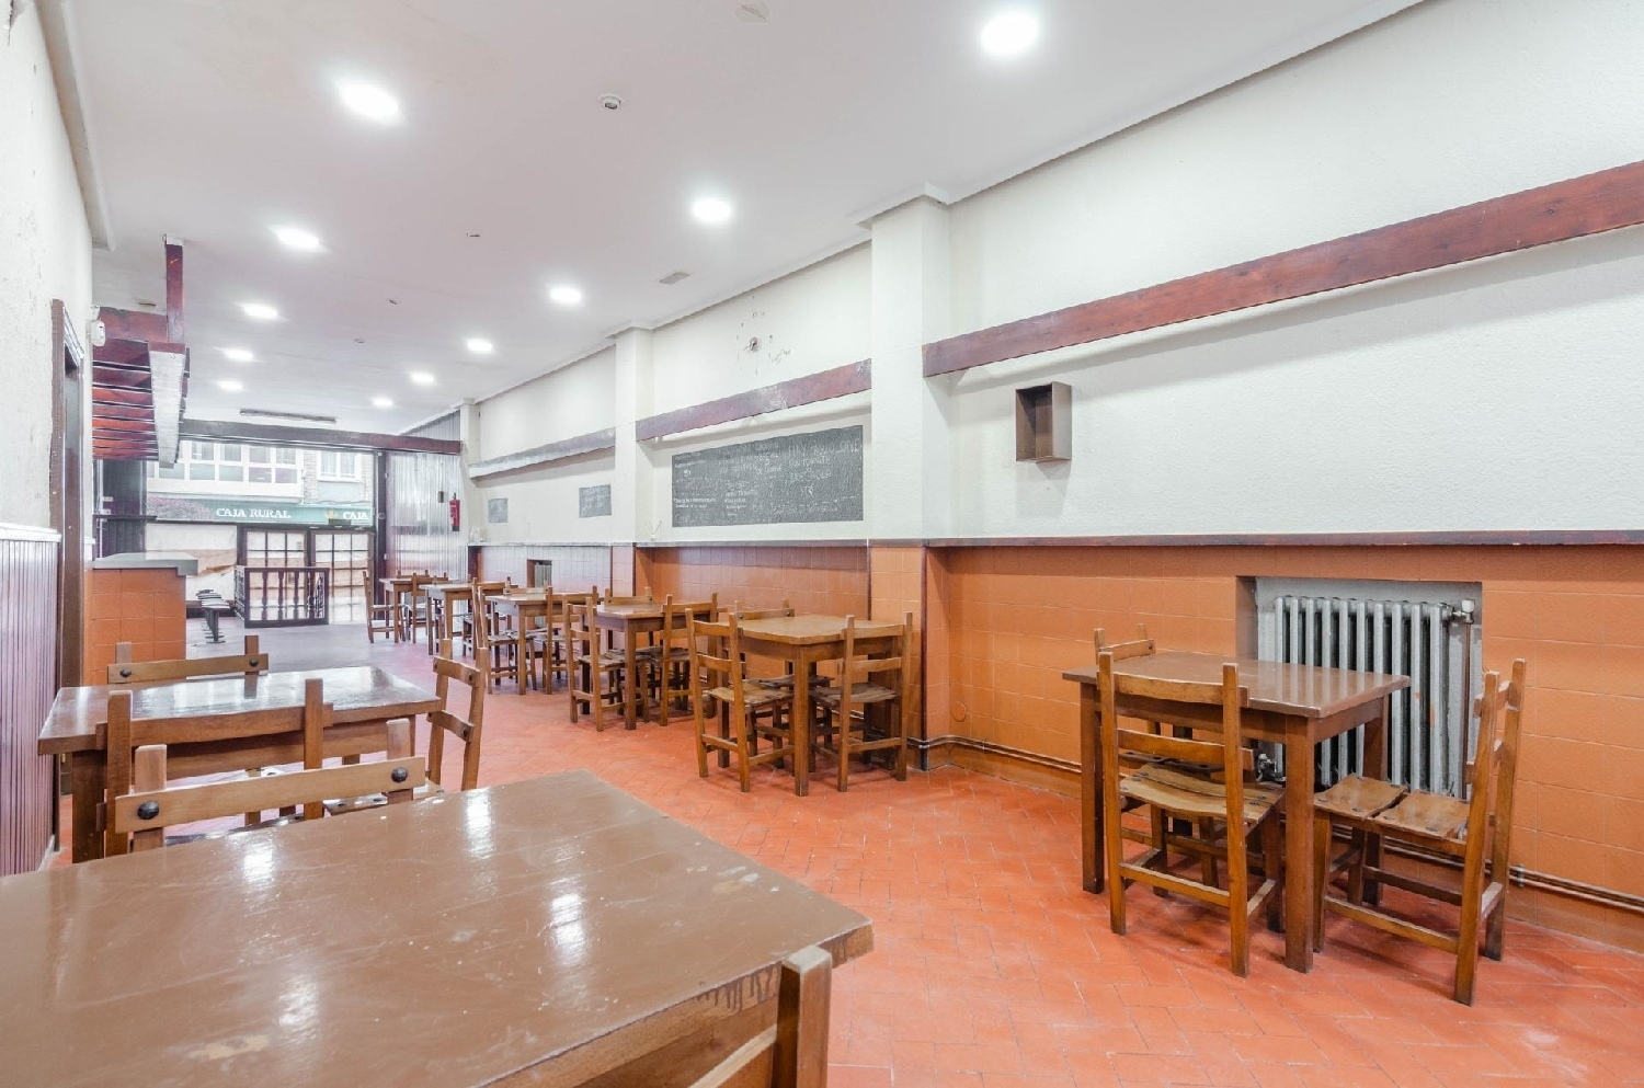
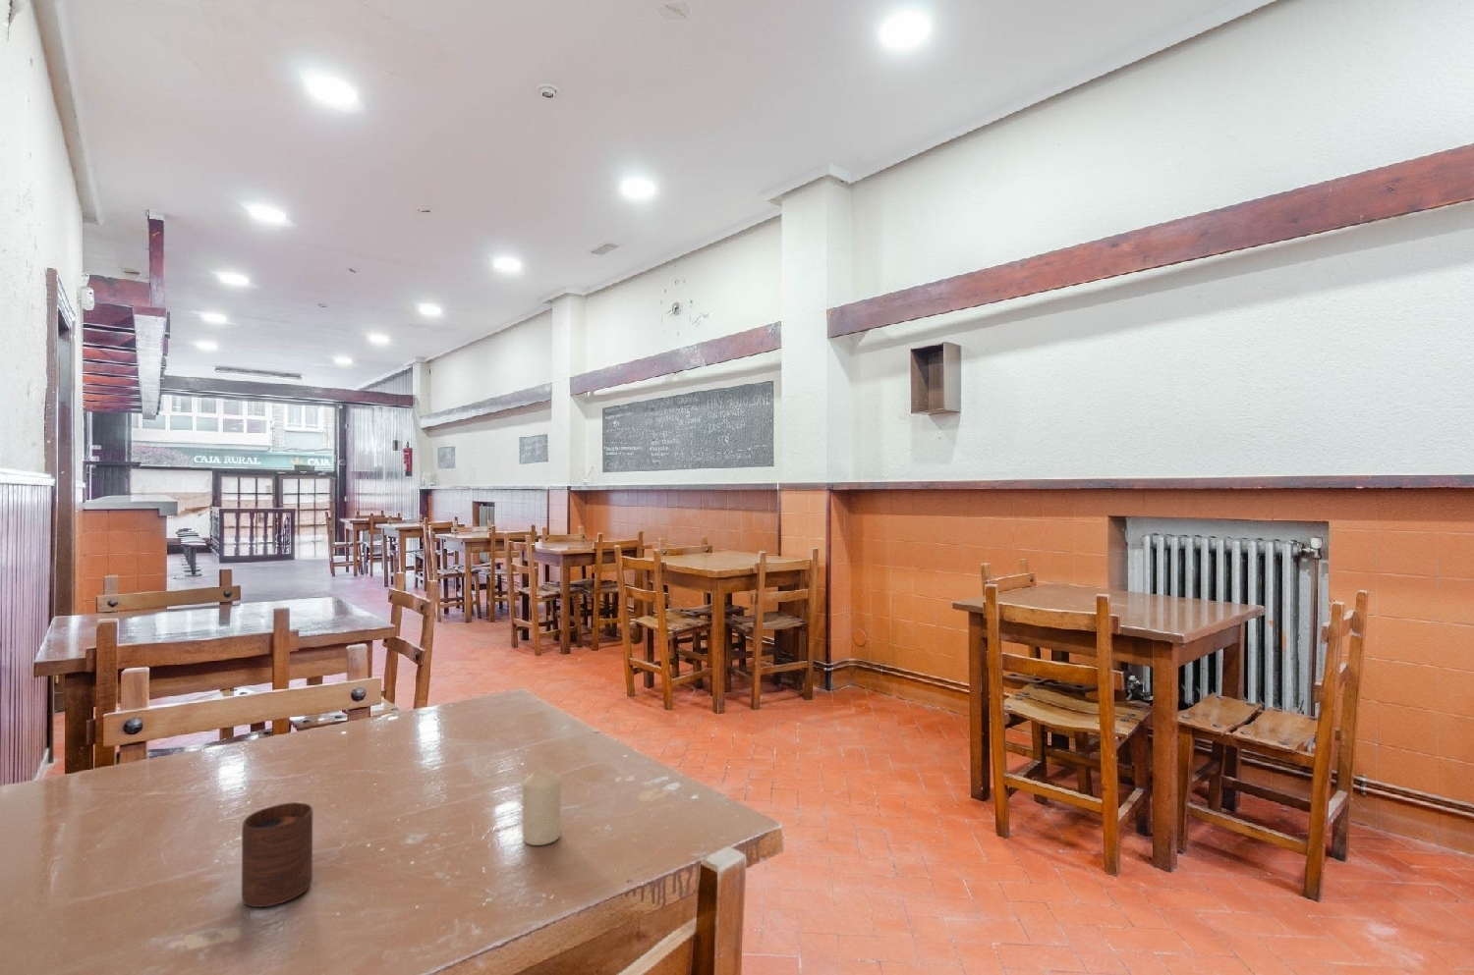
+ cup [241,801,314,909]
+ candle [521,767,561,847]
